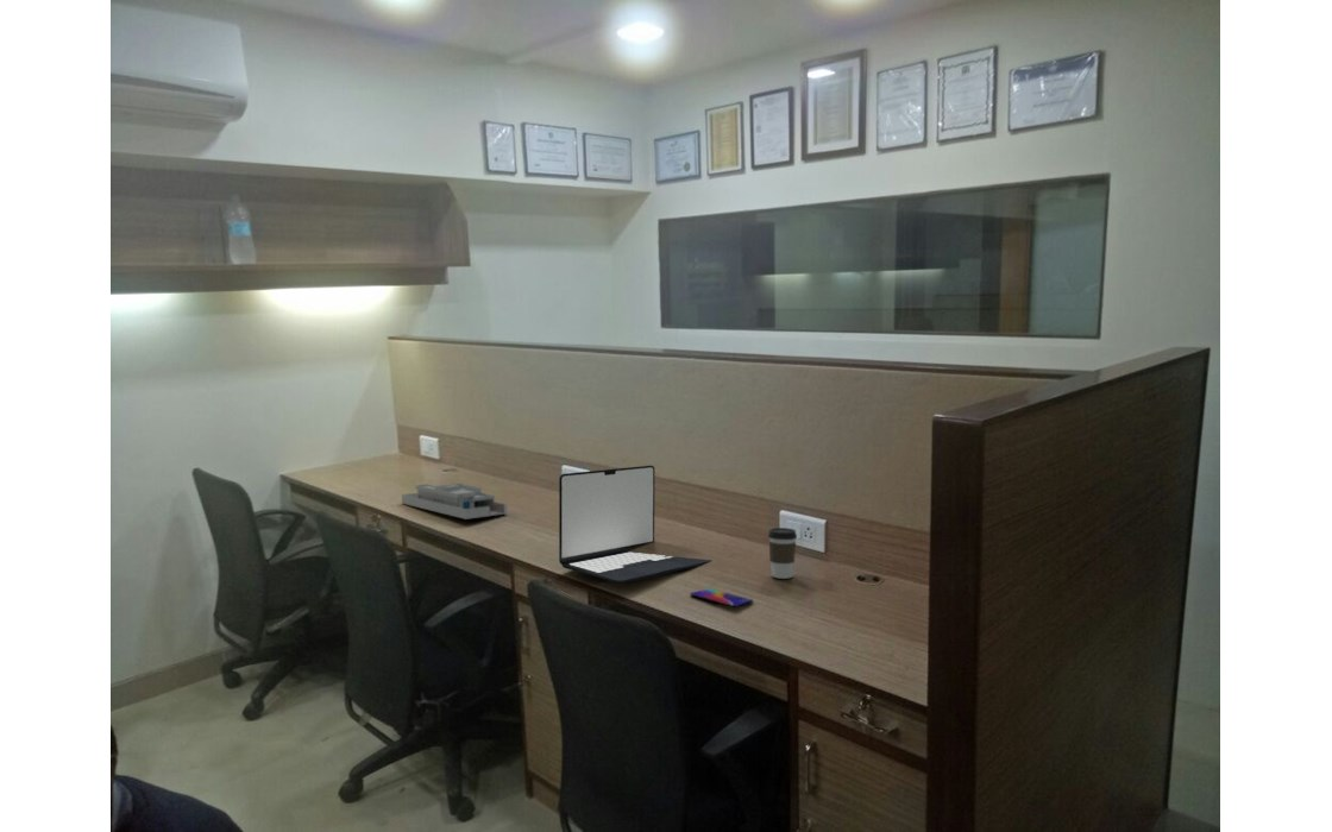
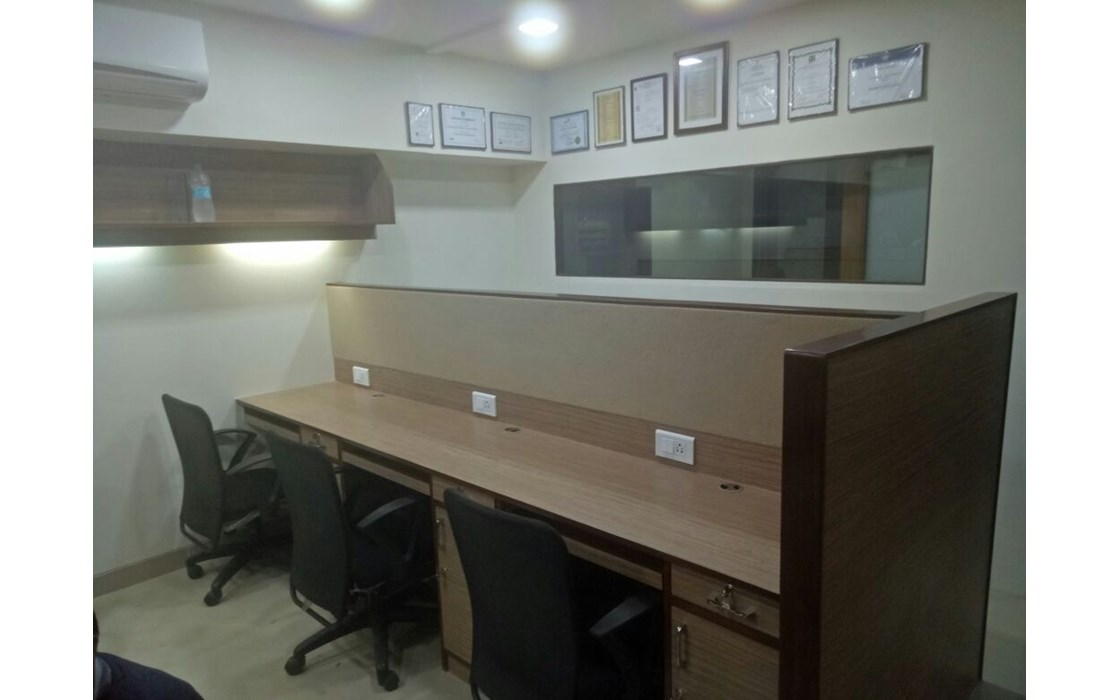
- desk organizer [401,483,508,521]
- coffee cup [767,527,798,580]
- laptop [558,465,714,585]
- smartphone [689,587,754,609]
